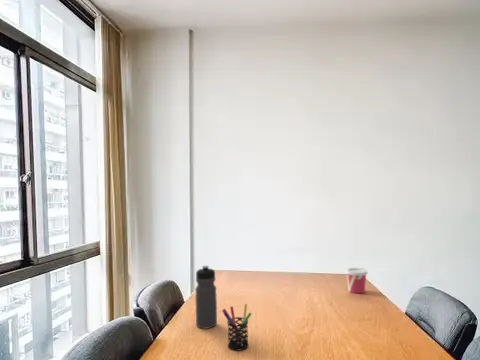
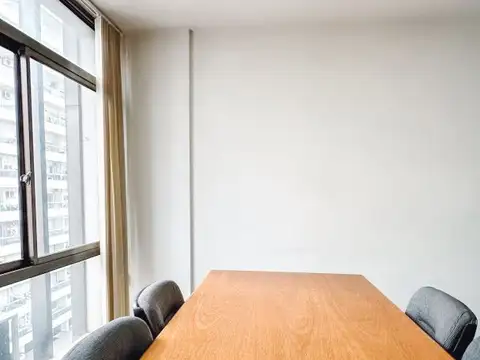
- water bottle [194,265,218,330]
- cup [344,267,369,295]
- pen holder [221,303,252,352]
